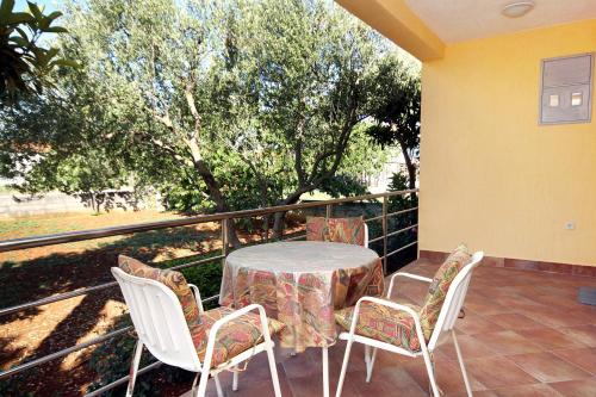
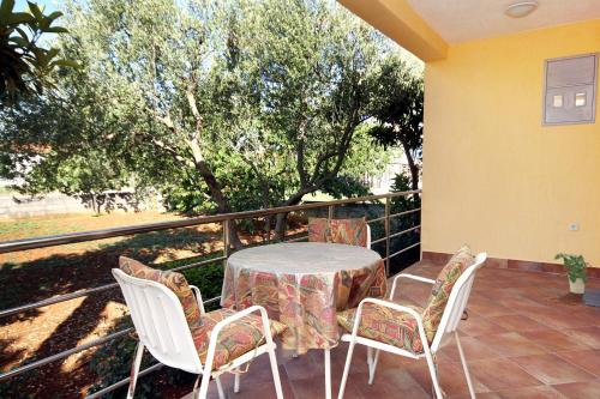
+ potted plant [553,252,594,295]
